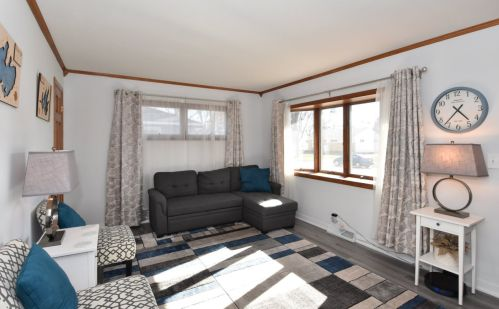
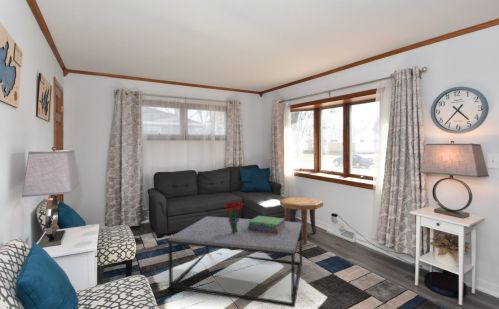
+ stack of books [248,215,286,234]
+ coffee table [167,215,303,308]
+ side table [279,196,324,244]
+ bouquet [224,201,245,233]
